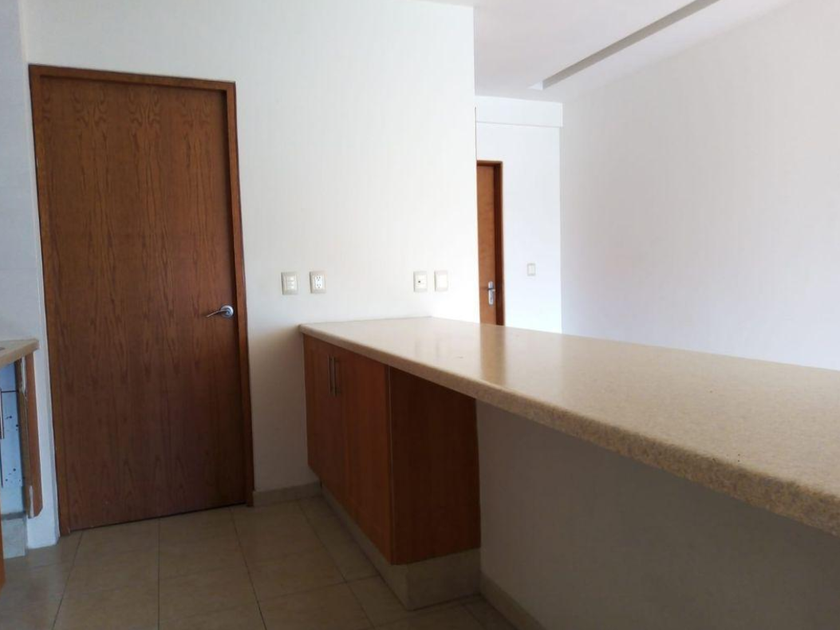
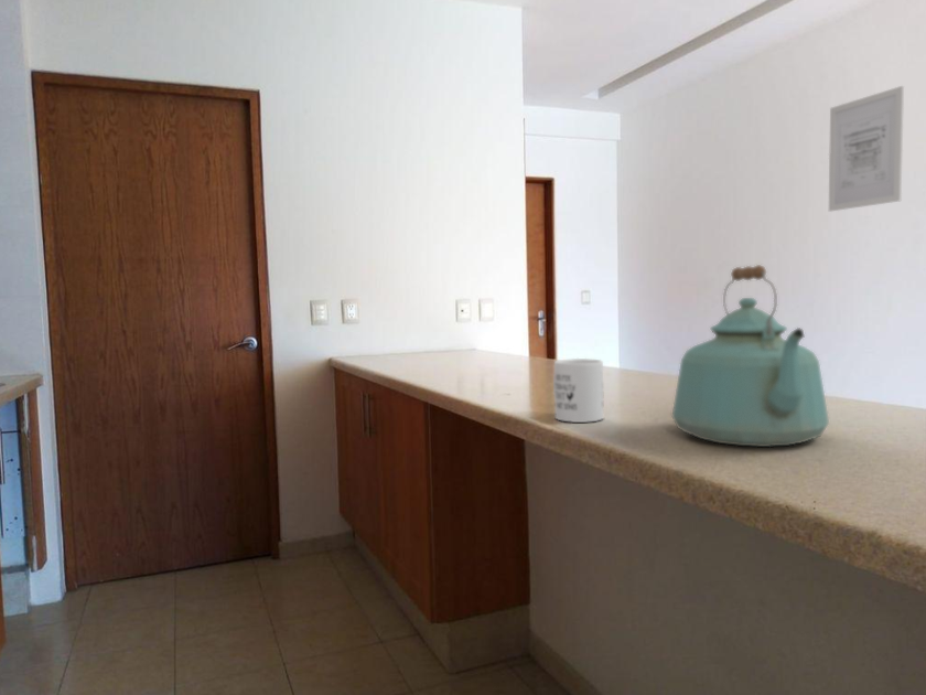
+ wall art [828,85,905,213]
+ kettle [671,264,830,448]
+ mug [552,357,604,424]
